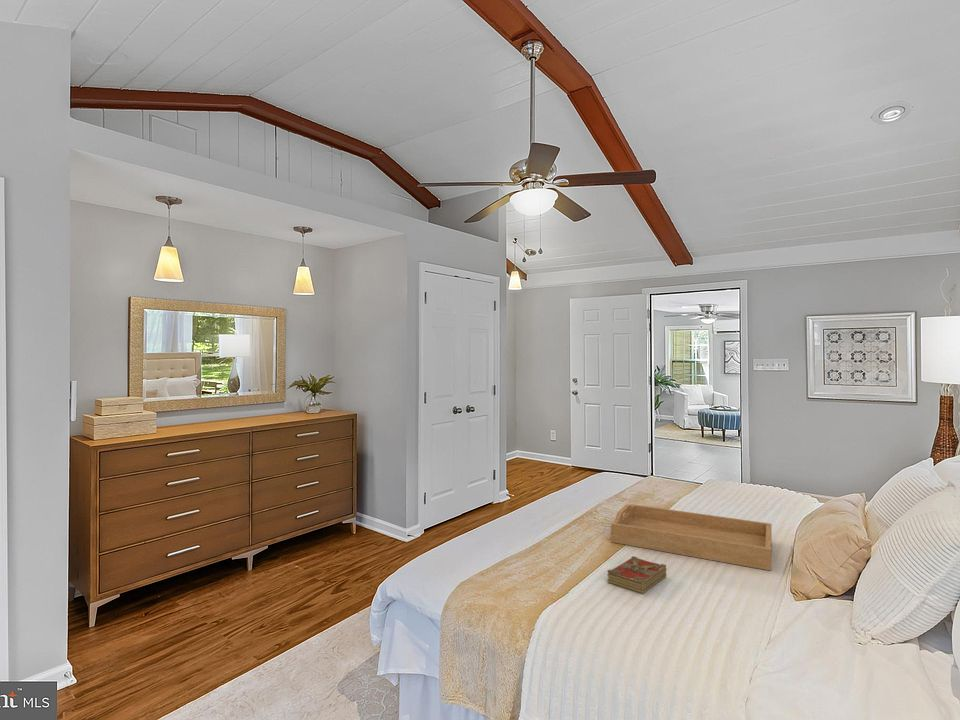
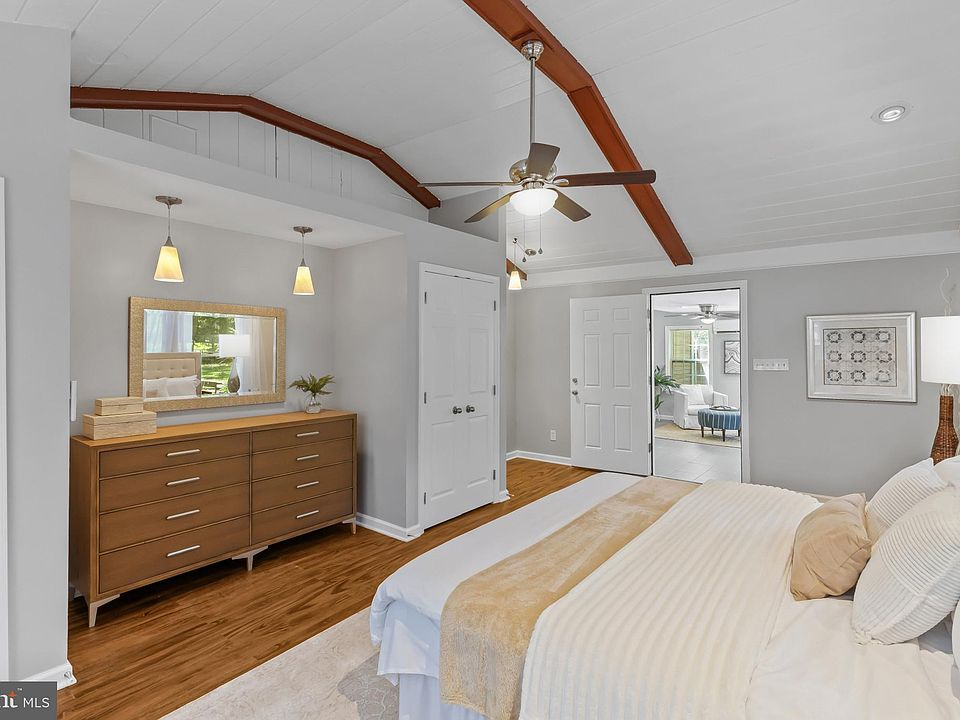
- serving tray [610,503,773,571]
- book [606,555,668,595]
